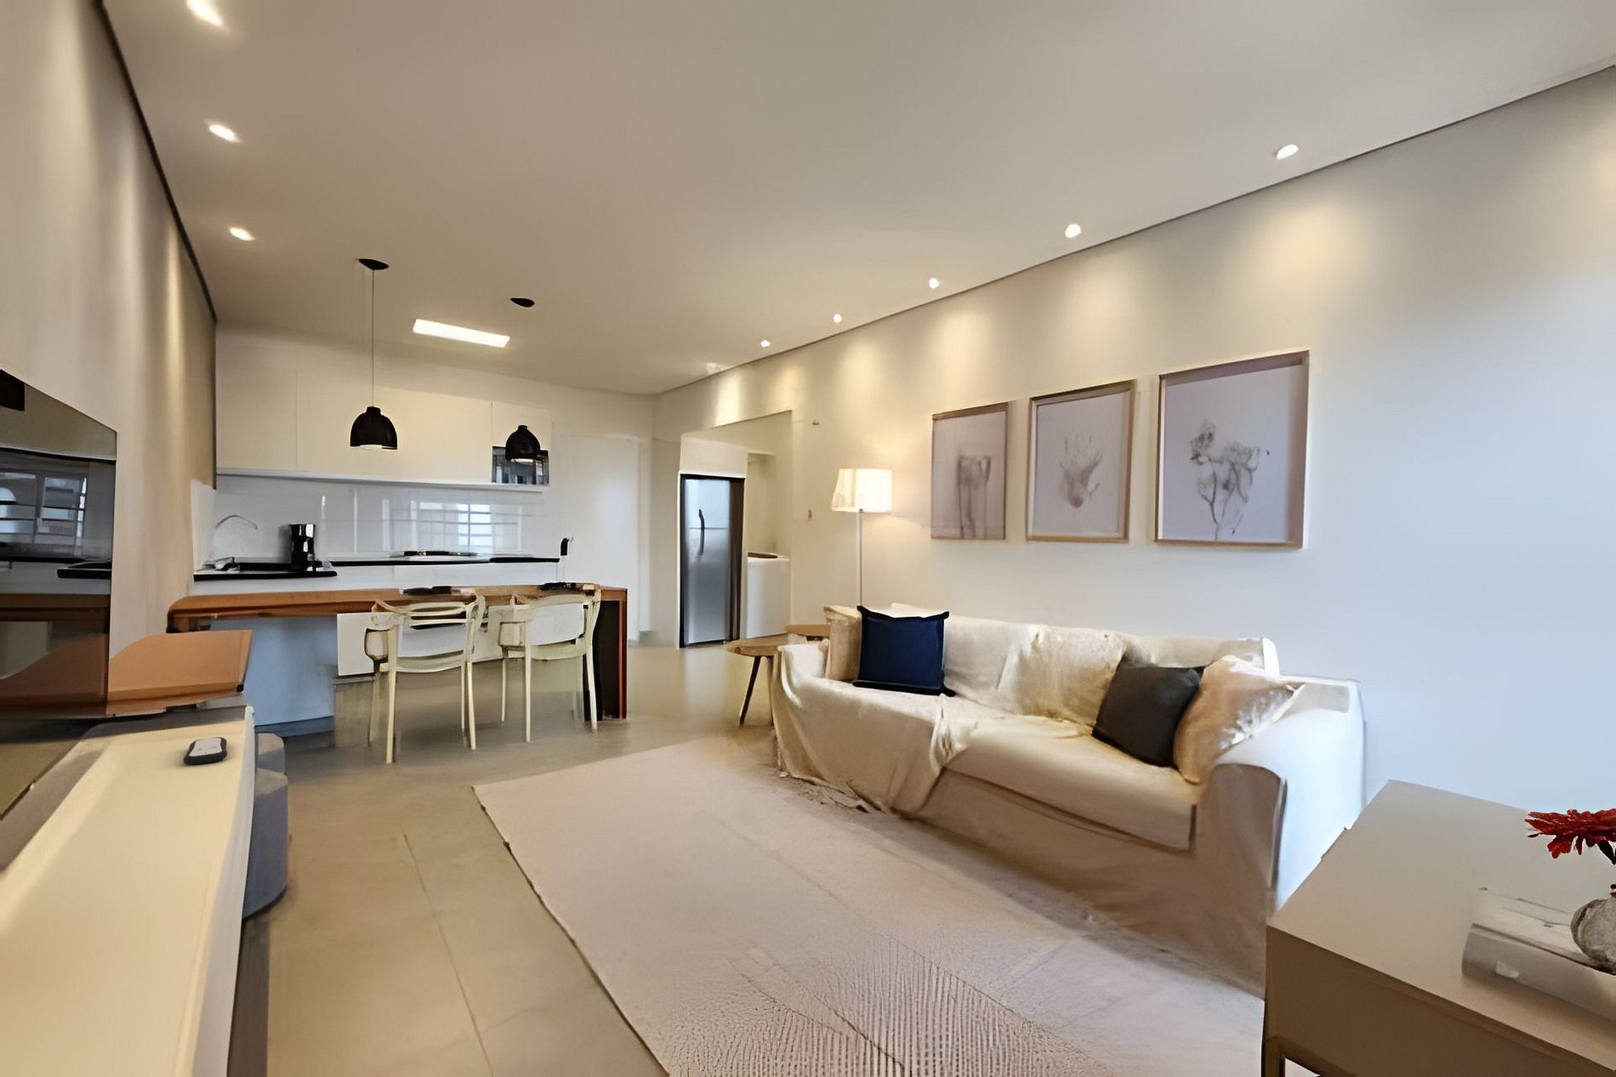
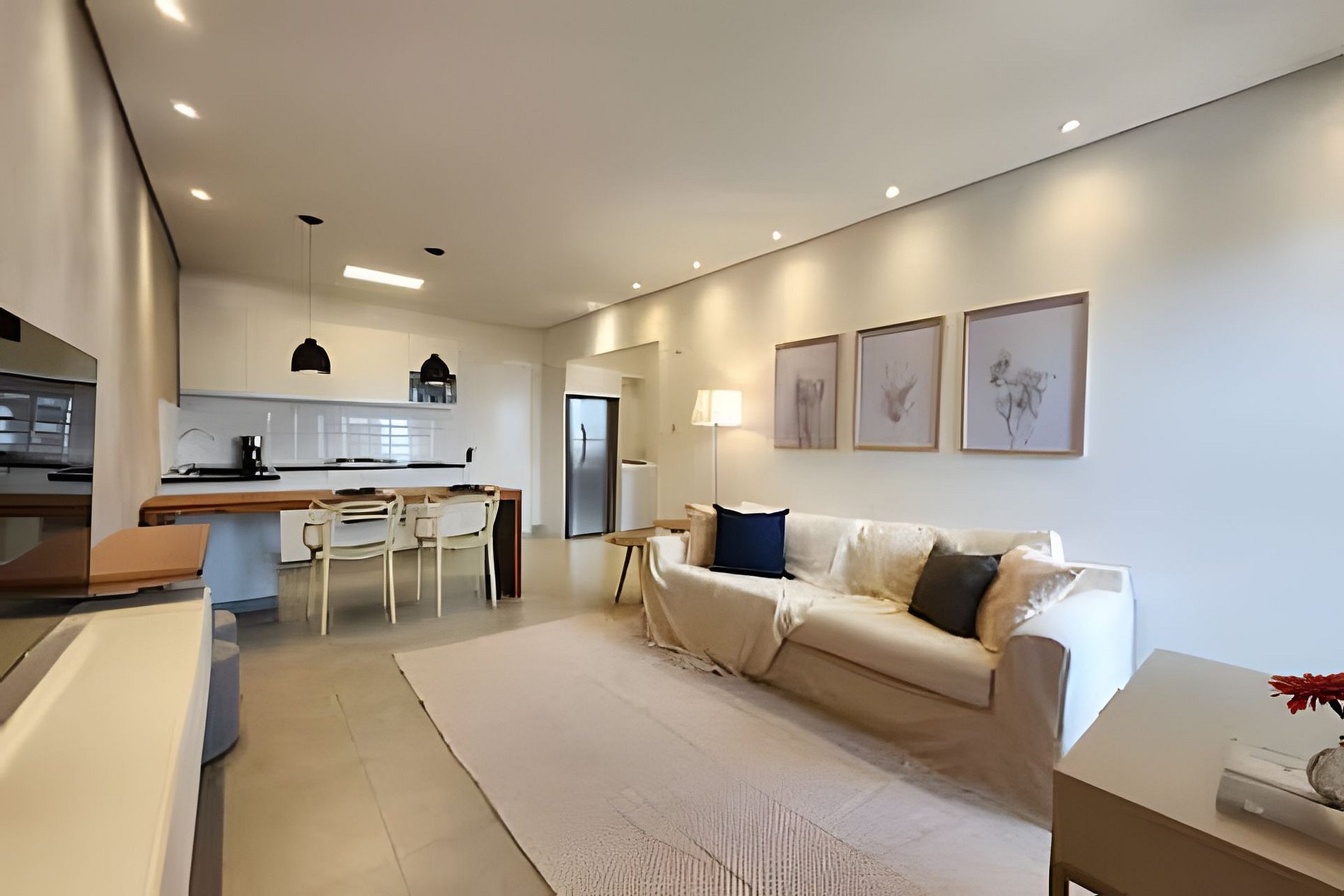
- remote control [183,736,228,766]
